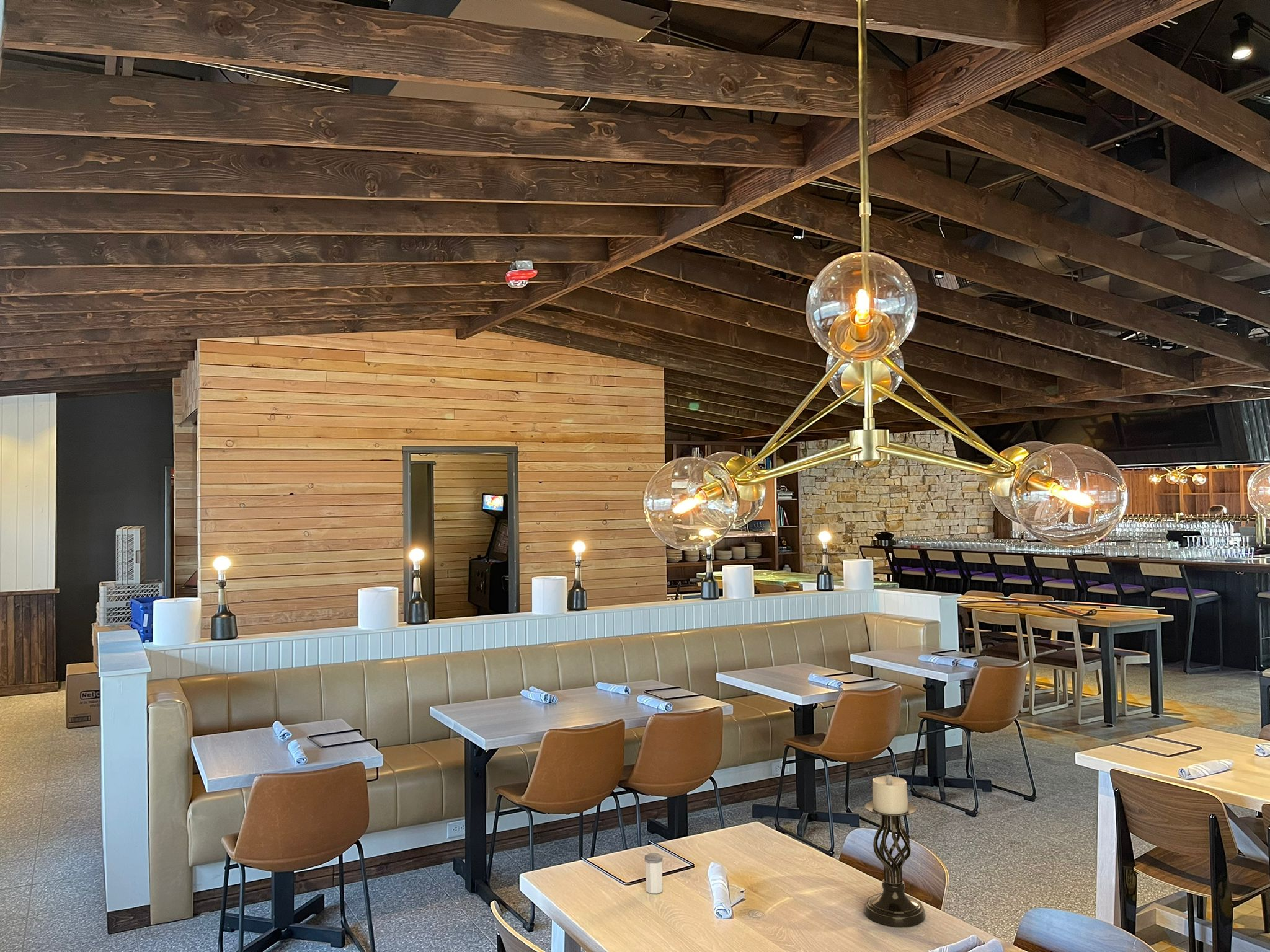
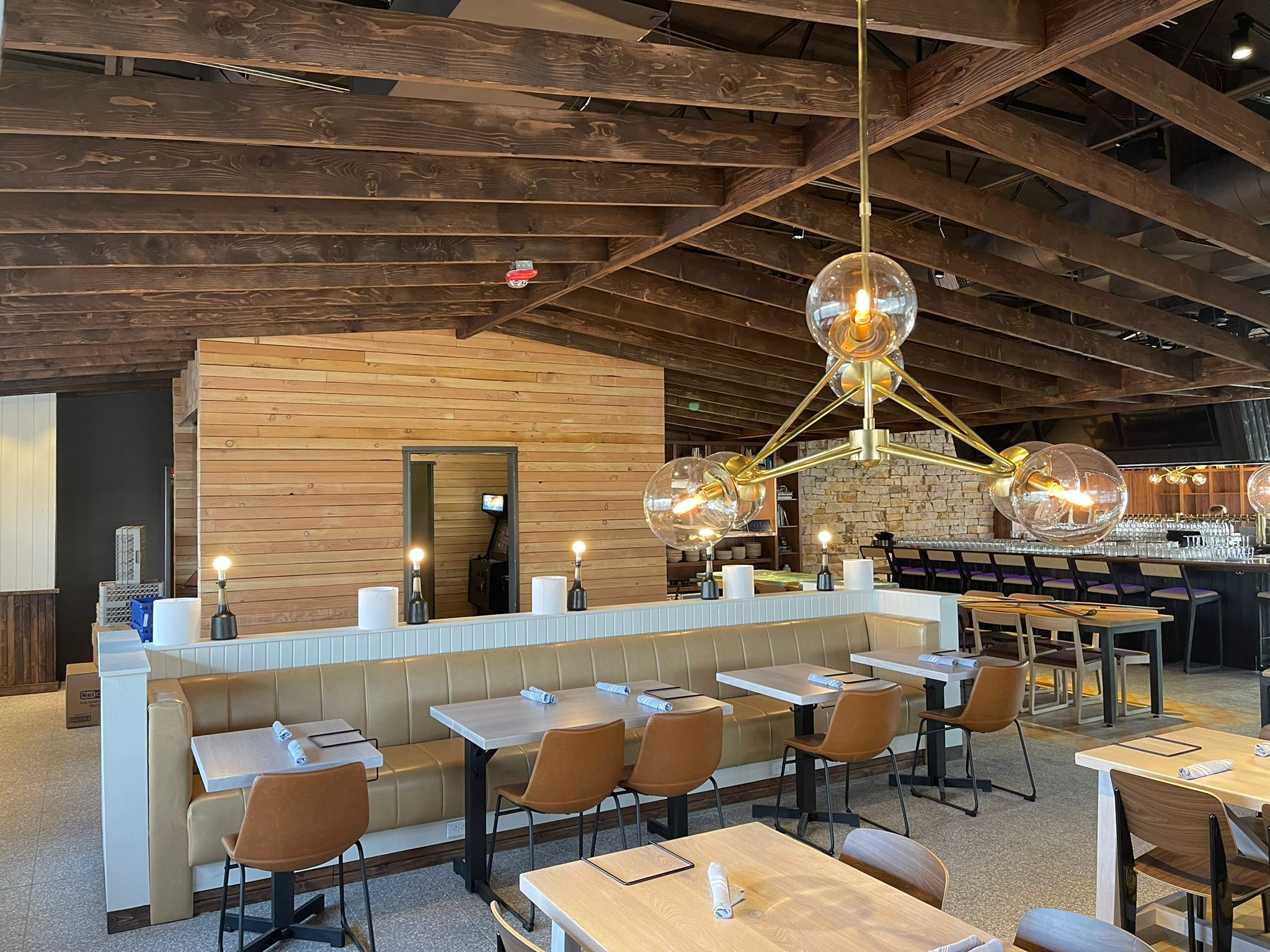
- salt shaker [644,853,664,894]
- candle holder [863,774,926,927]
